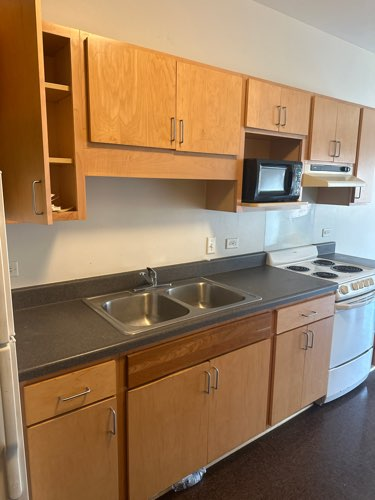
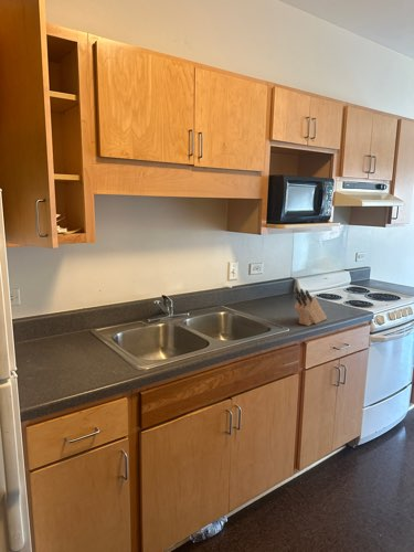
+ knife block [294,286,328,327]
